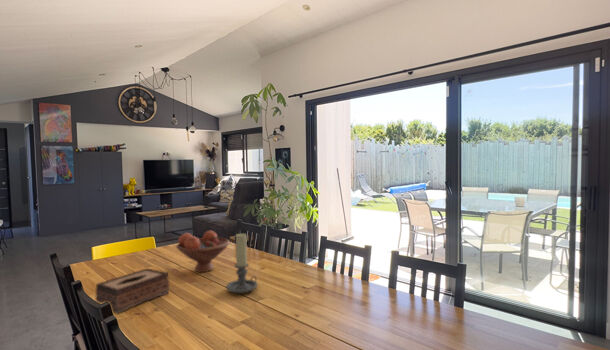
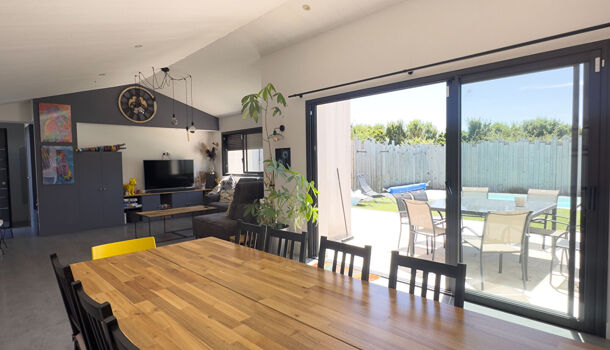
- fruit bowl [175,230,231,273]
- tissue box [95,267,170,315]
- candle holder [225,232,259,294]
